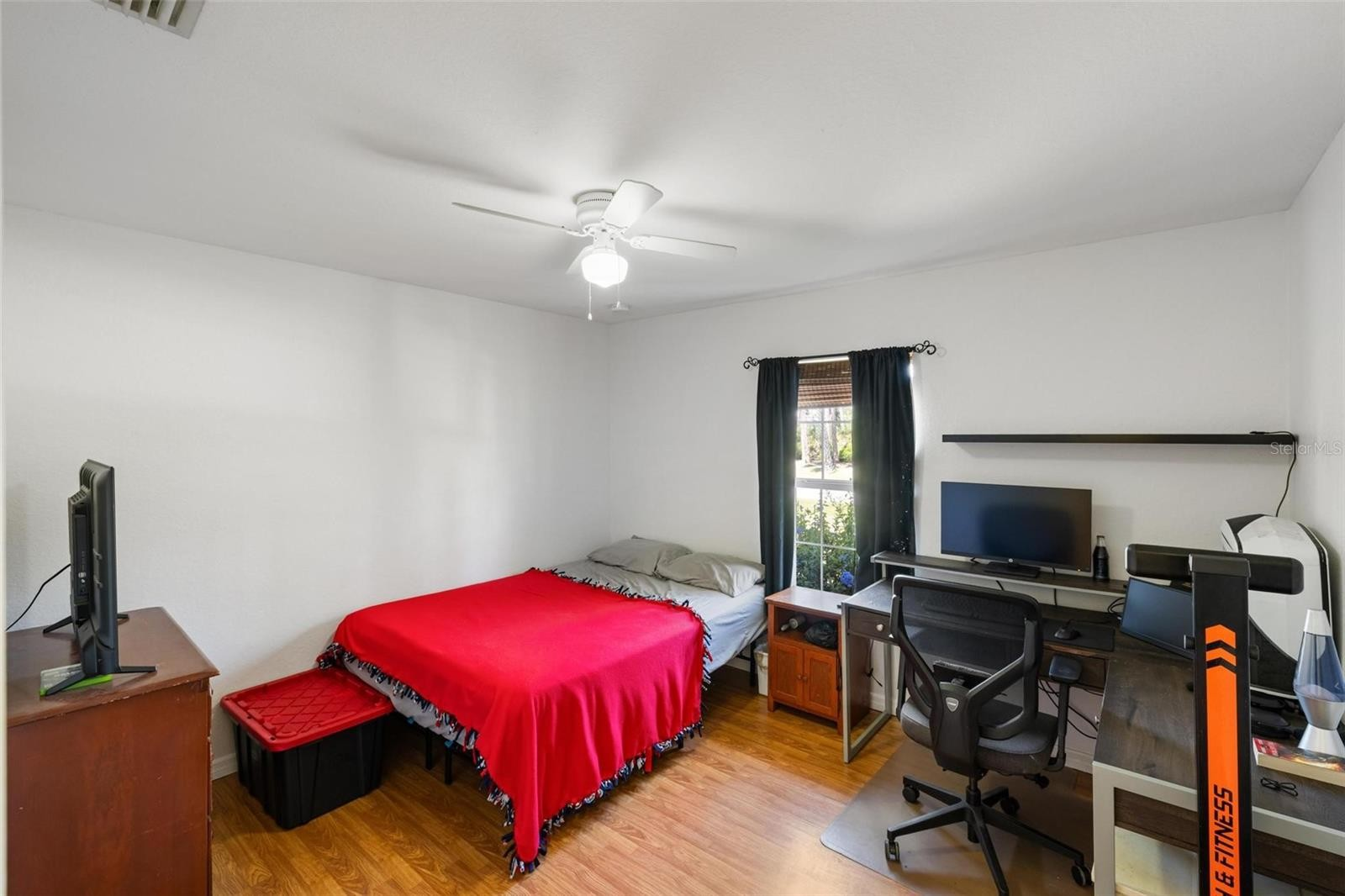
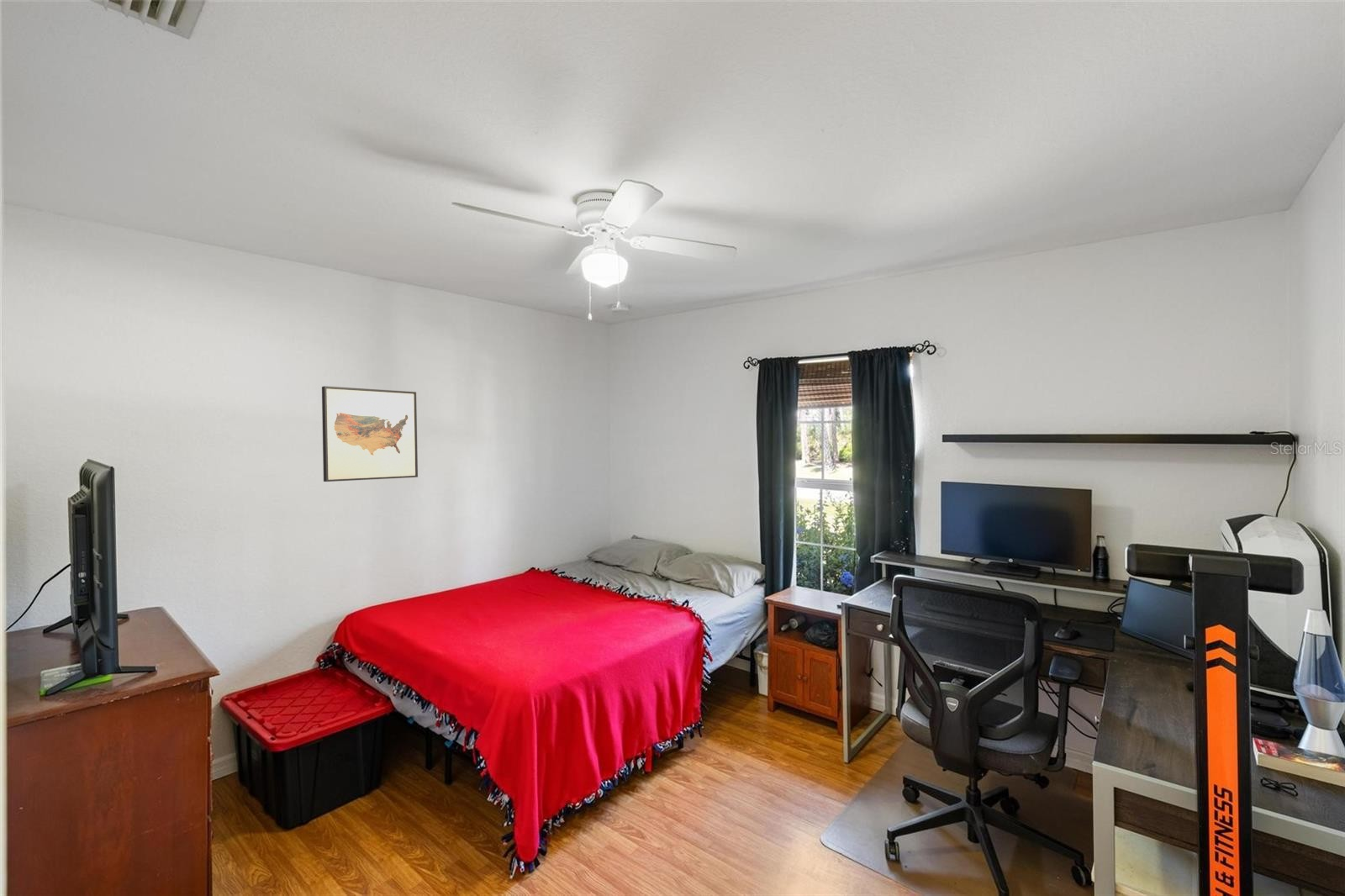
+ wall art [321,385,419,482]
